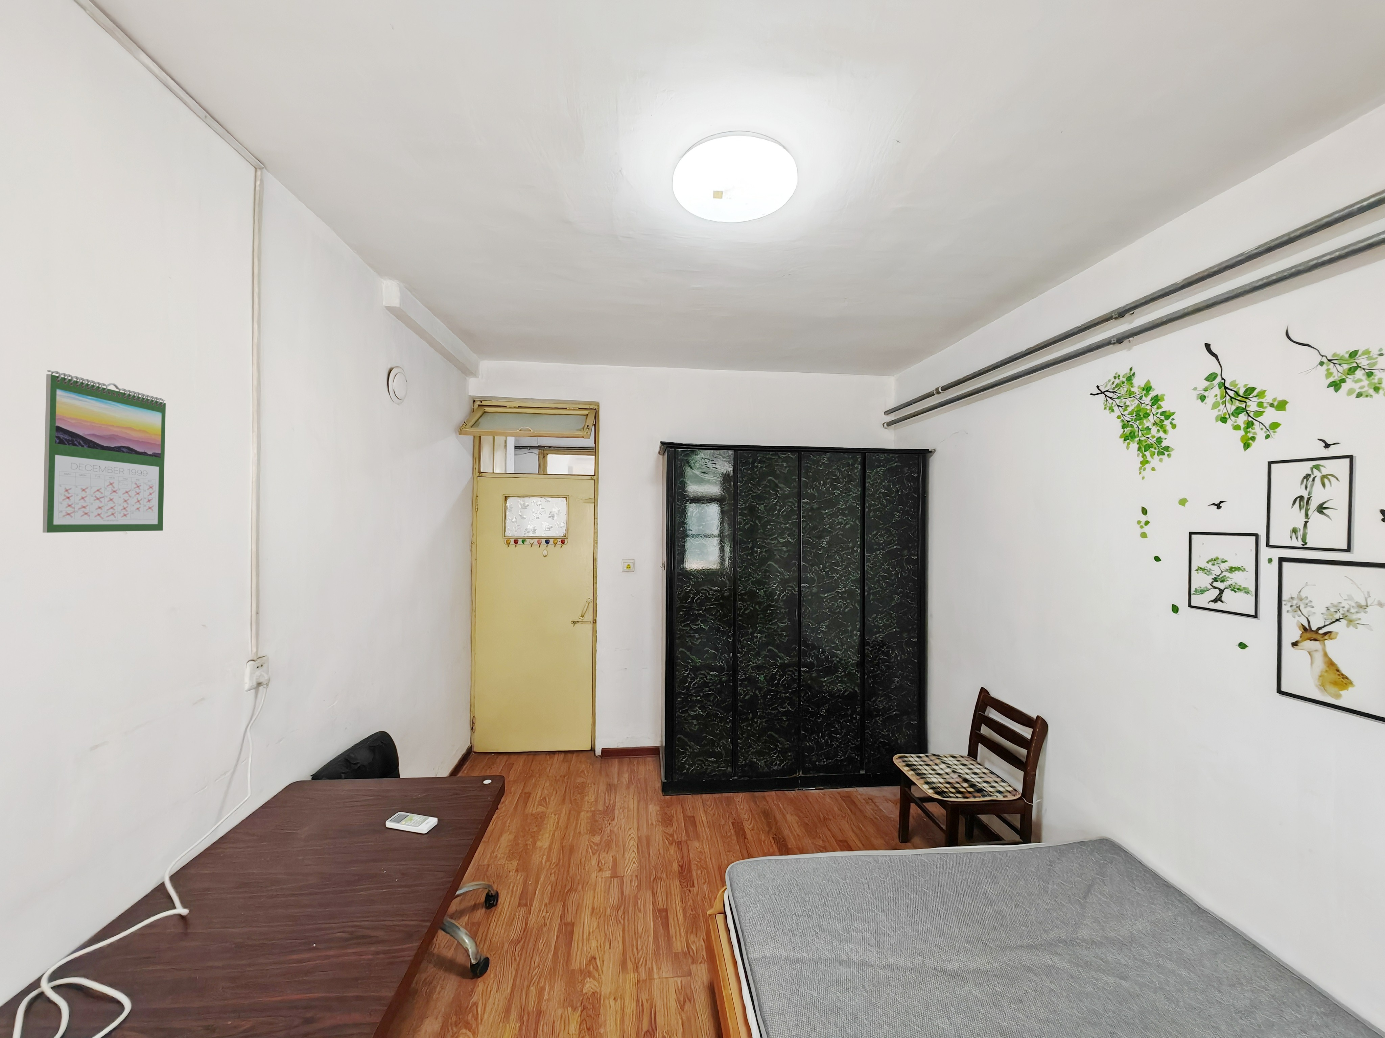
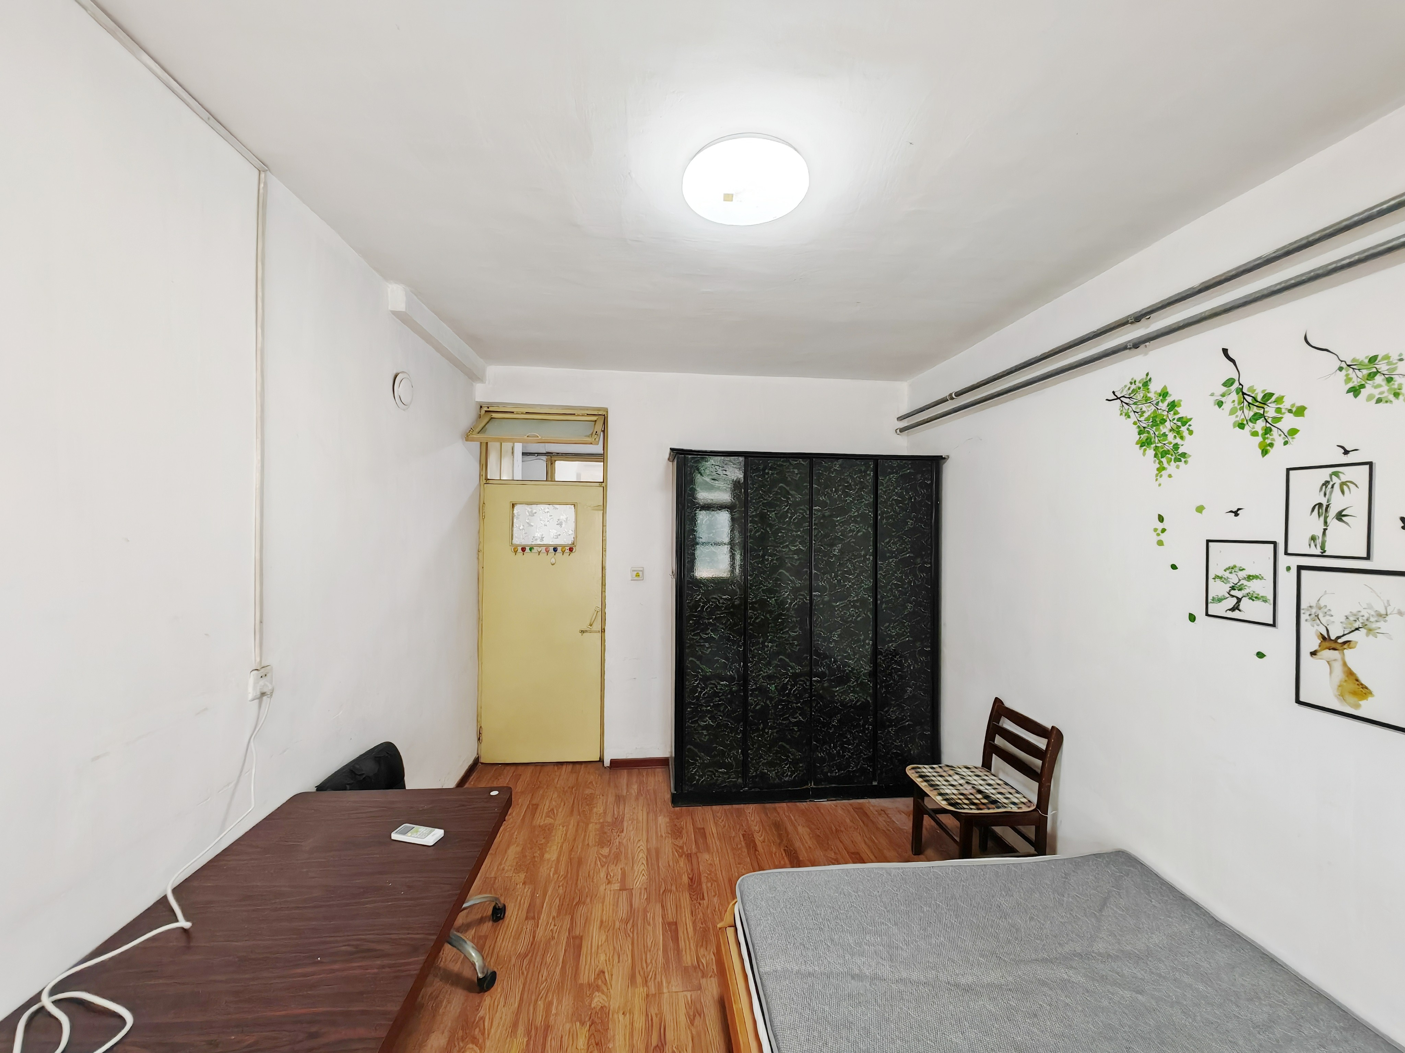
- calendar [43,370,166,533]
